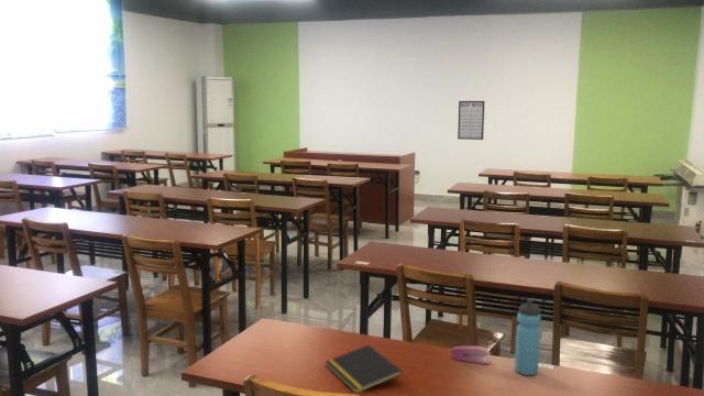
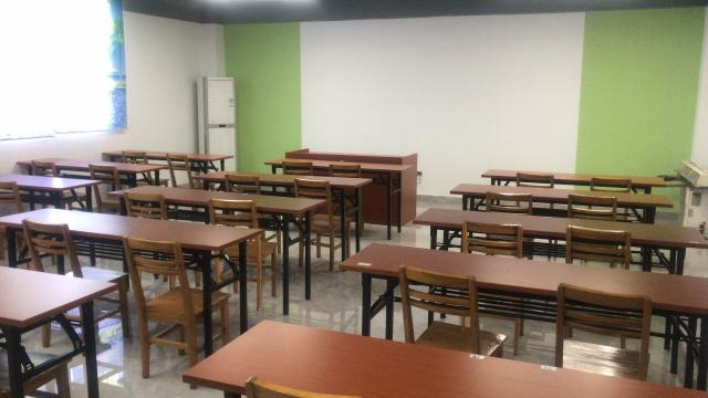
- stapler [450,345,492,365]
- notepad [324,344,404,395]
- writing board [457,100,486,141]
- water bottle [514,299,542,376]
